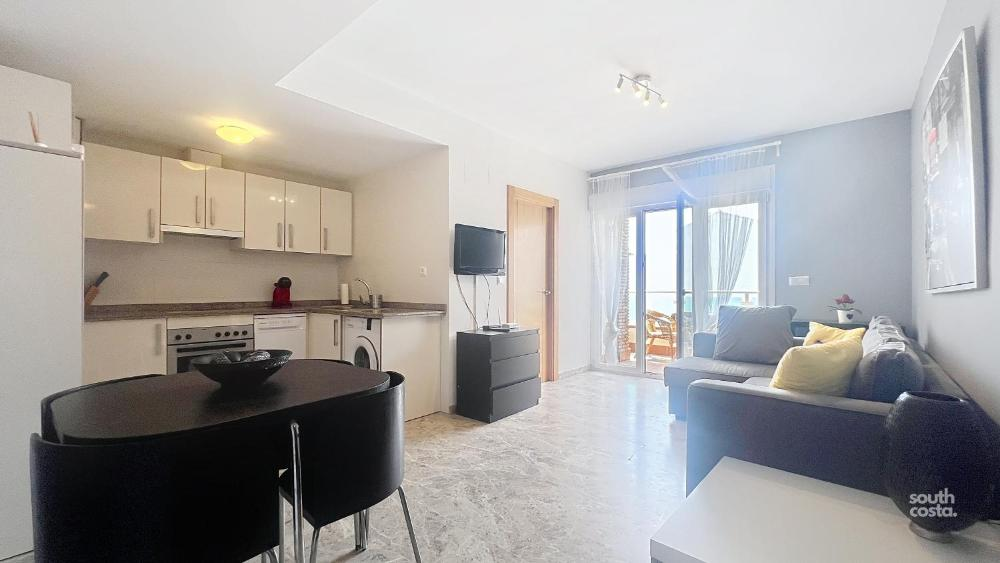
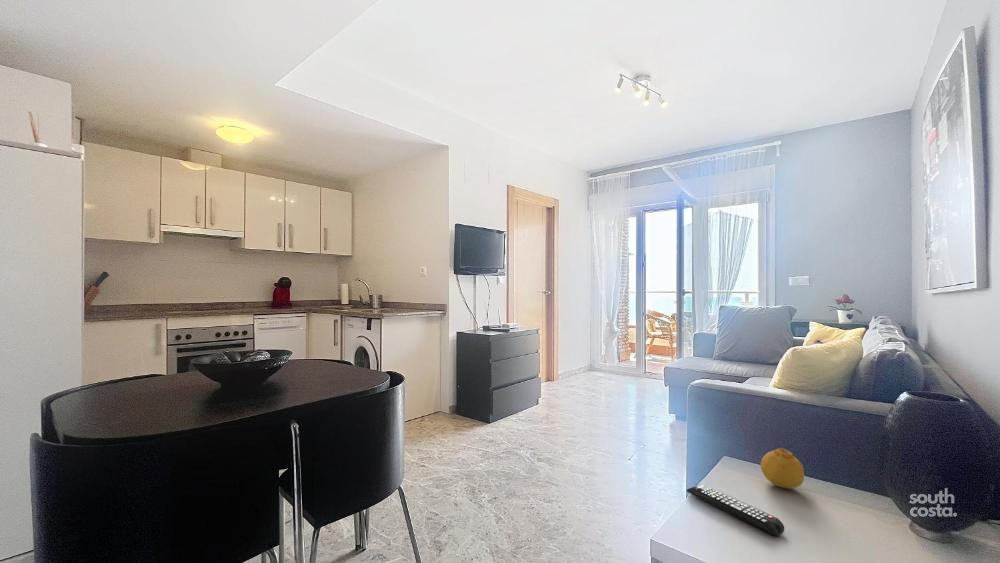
+ fruit [760,447,805,490]
+ remote control [686,483,785,537]
